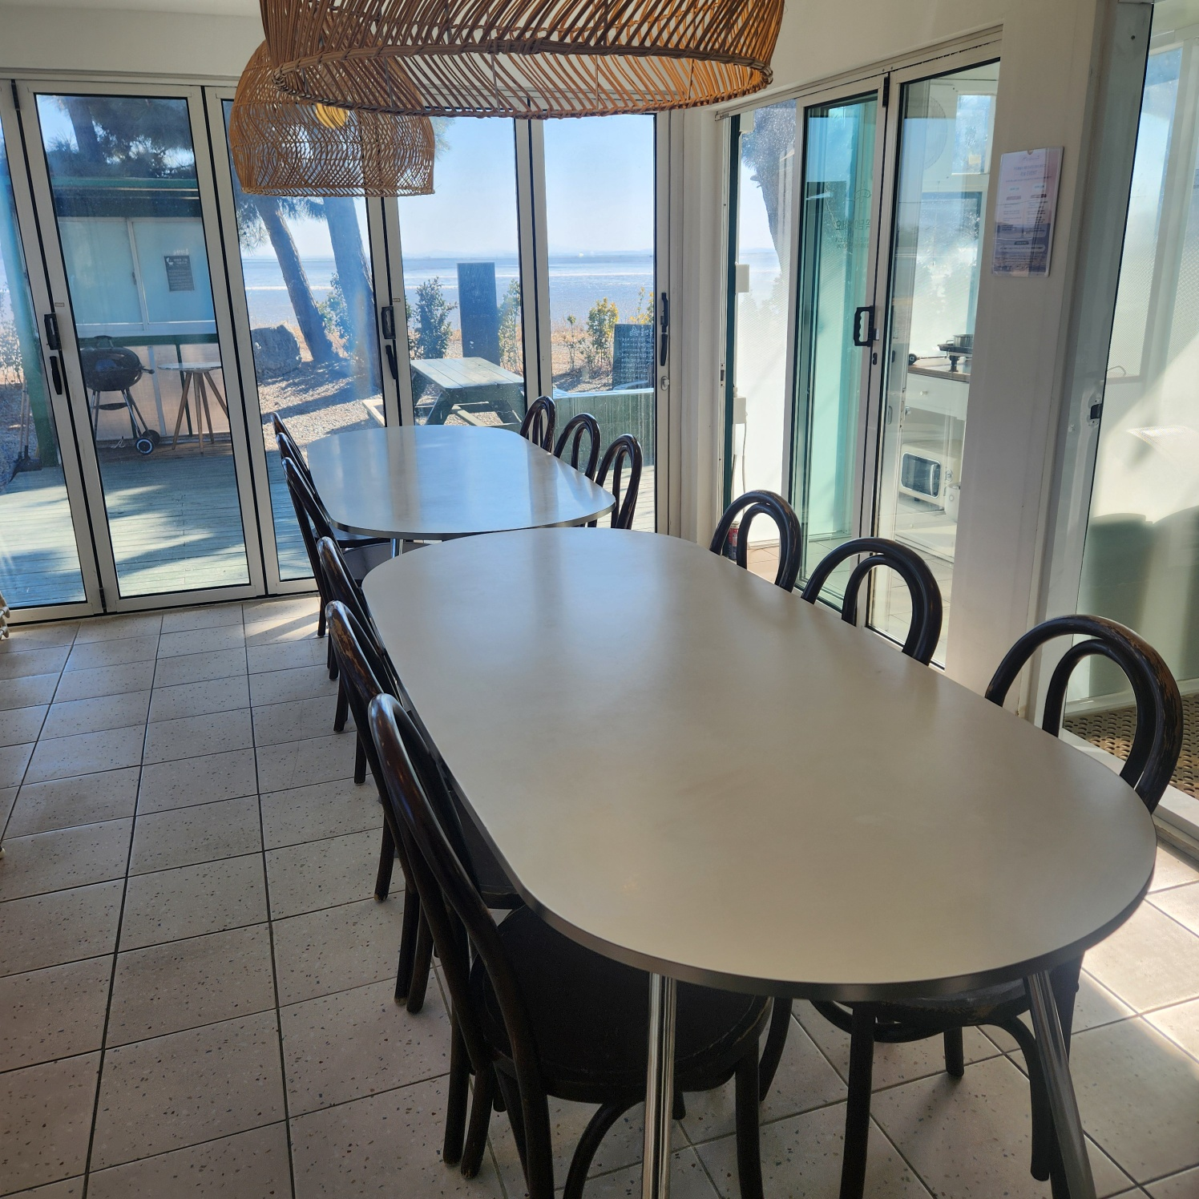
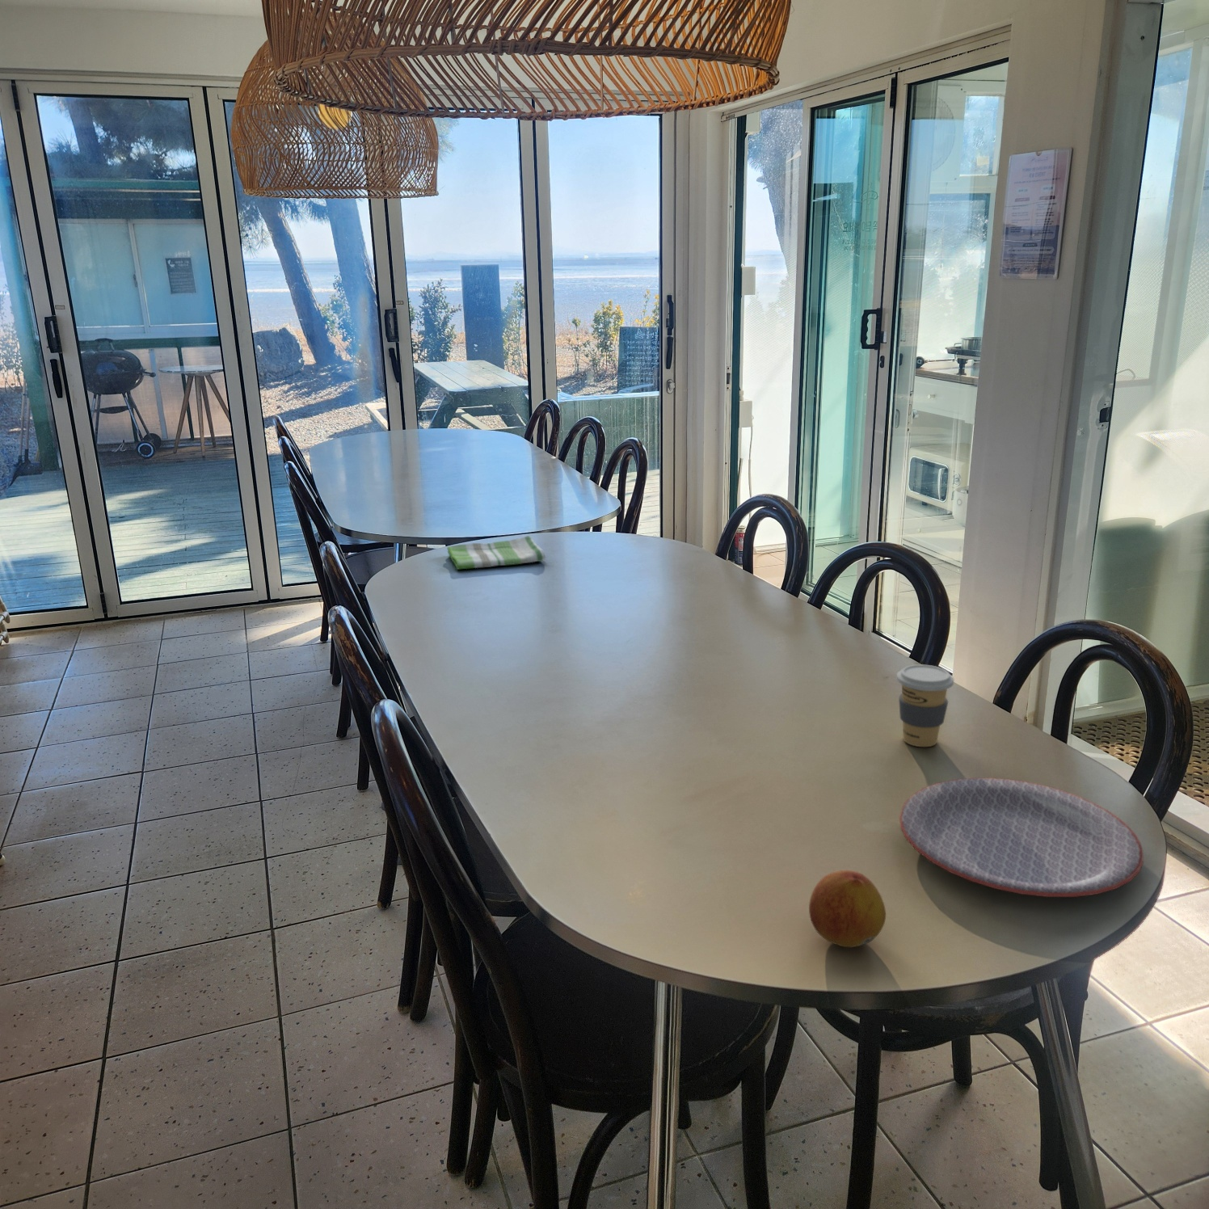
+ coffee cup [897,663,954,747]
+ fruit [808,869,887,948]
+ dish towel [446,535,546,570]
+ plate [899,777,1145,898]
